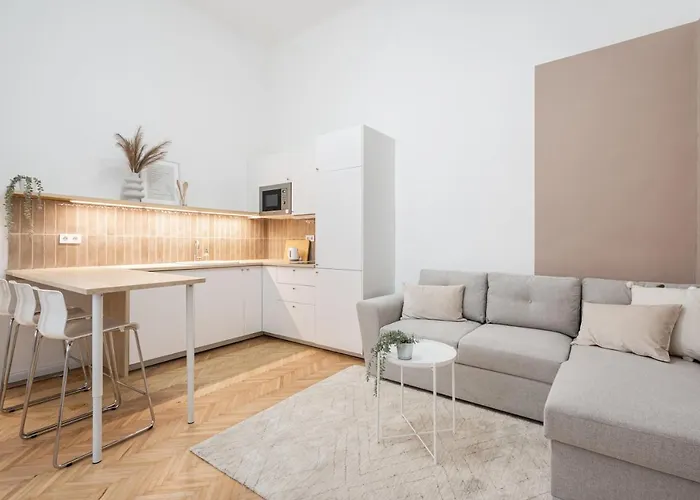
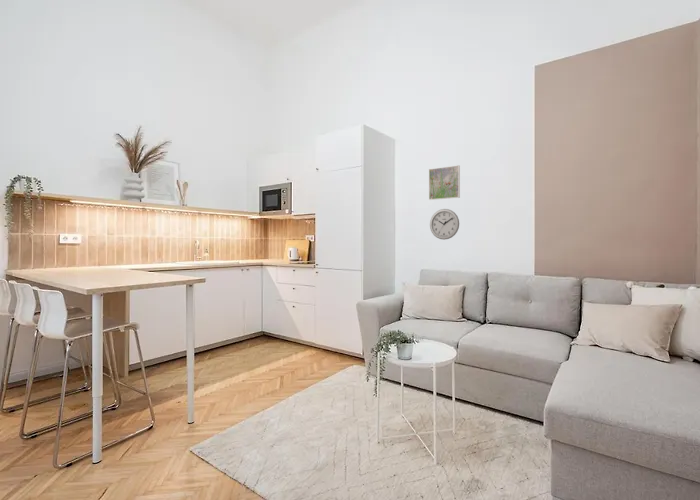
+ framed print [428,164,461,201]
+ wall clock [429,208,460,241]
